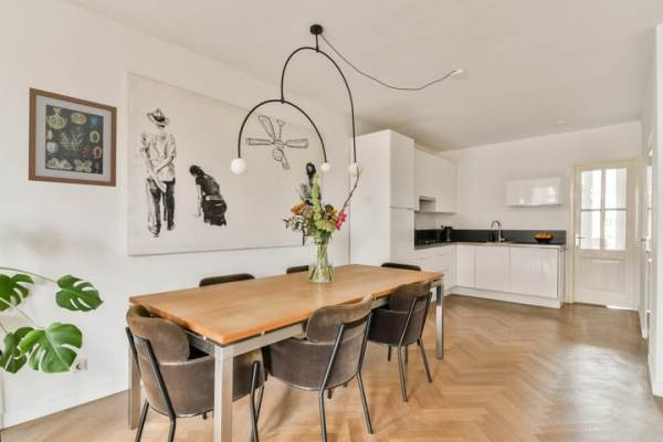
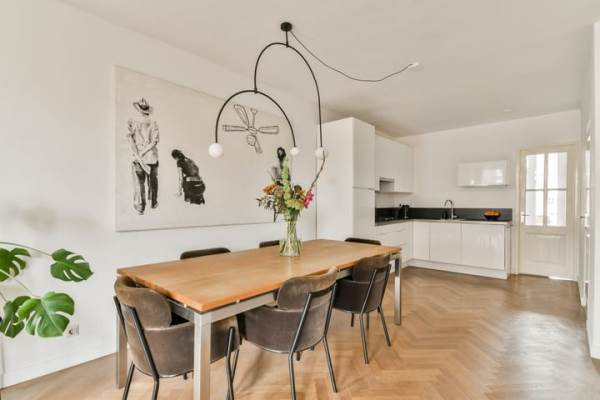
- wall art [28,86,118,188]
